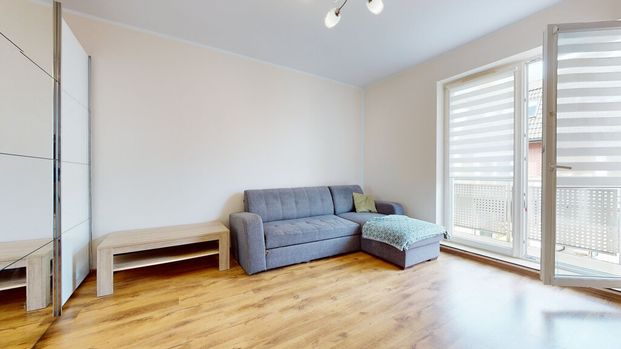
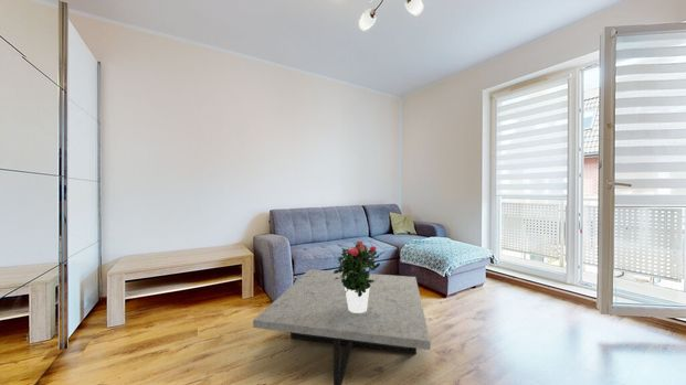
+ coffee table [252,268,432,385]
+ potted flower [334,240,387,313]
